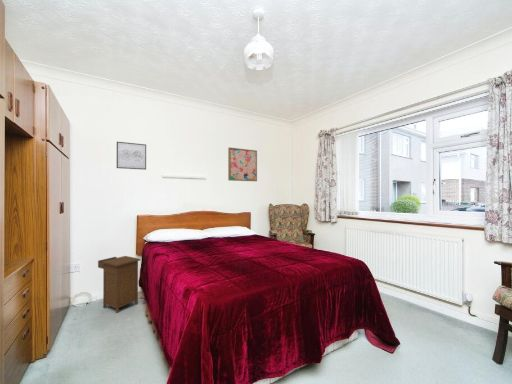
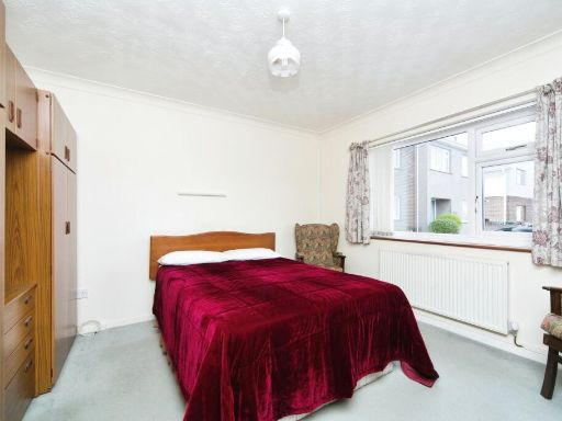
- nightstand [97,255,142,314]
- wall art [116,141,147,171]
- wall art [227,146,258,182]
